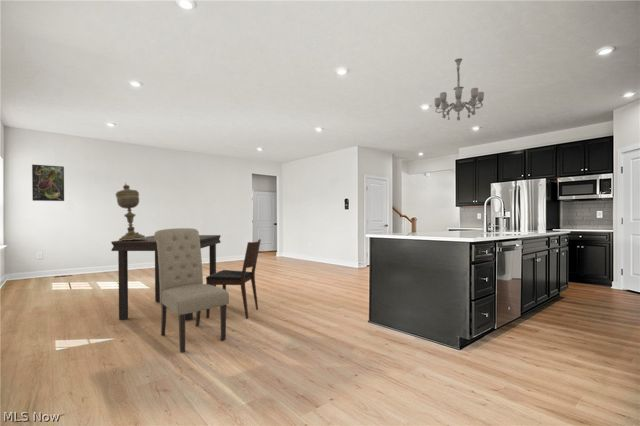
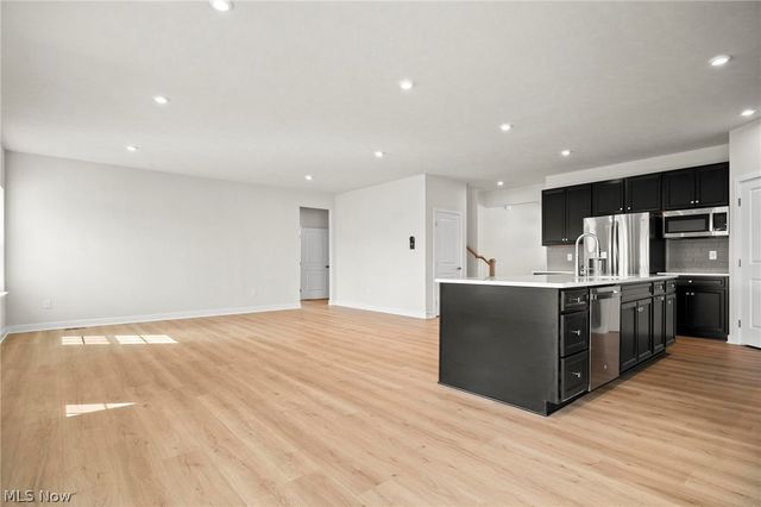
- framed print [31,164,65,202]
- decorative urn [114,182,147,241]
- dining table [110,234,222,321]
- chair [205,238,262,320]
- chair [153,227,230,354]
- chandelier [433,57,485,121]
